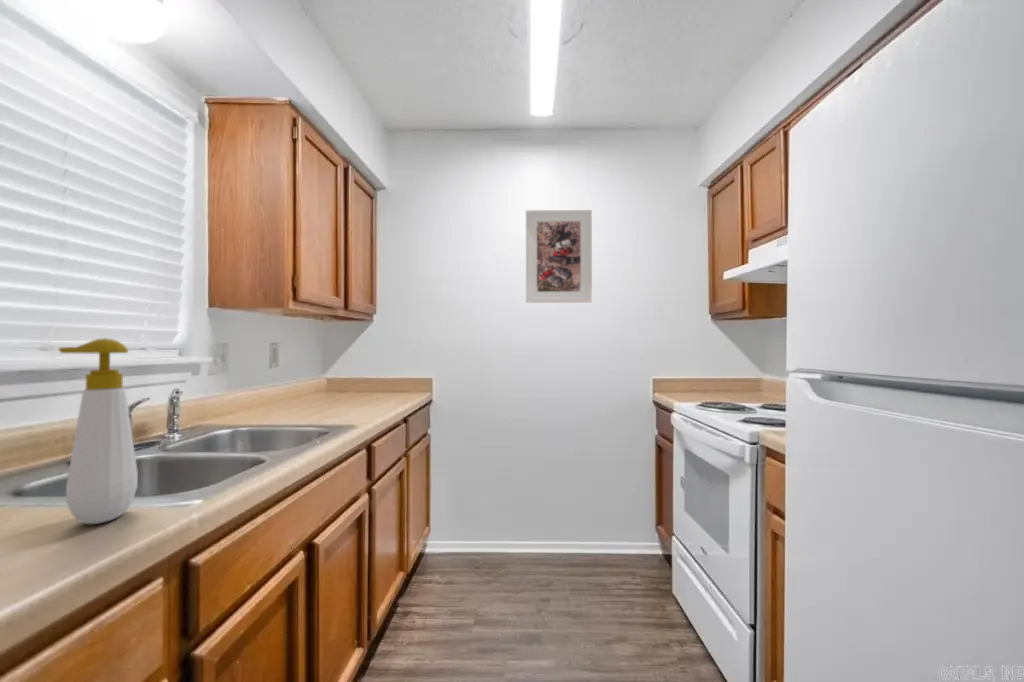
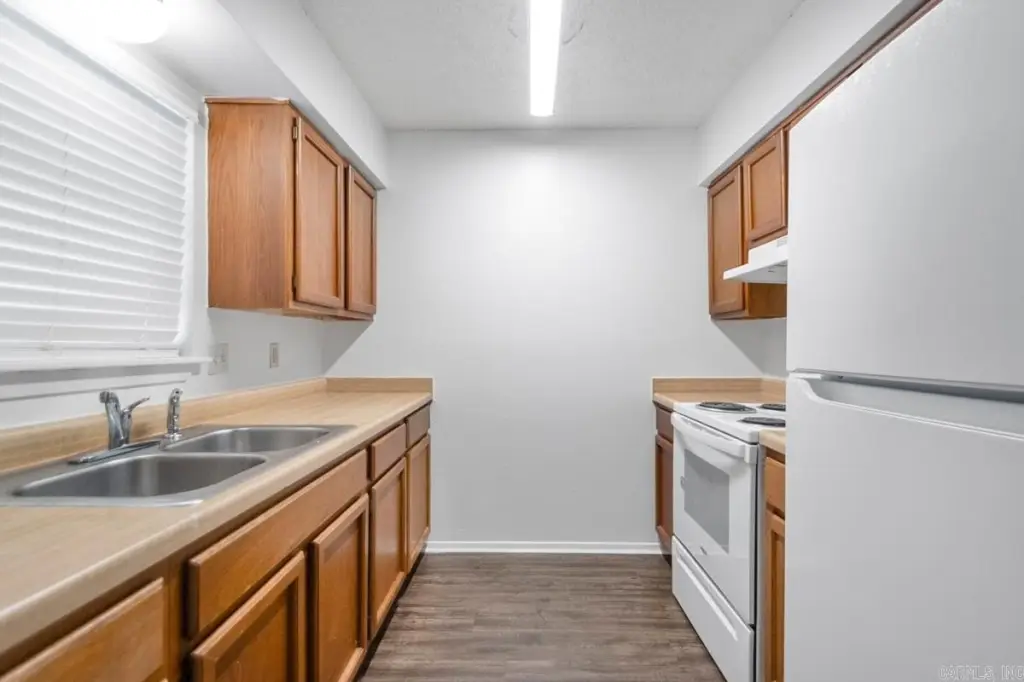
- soap bottle [57,337,139,525]
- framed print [525,209,593,304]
